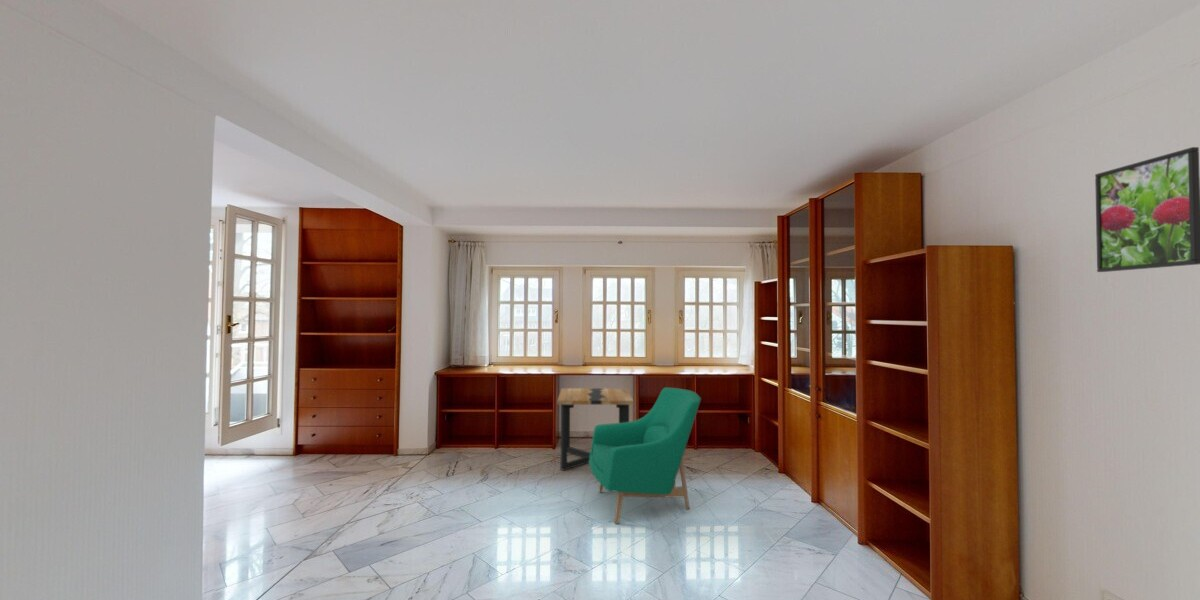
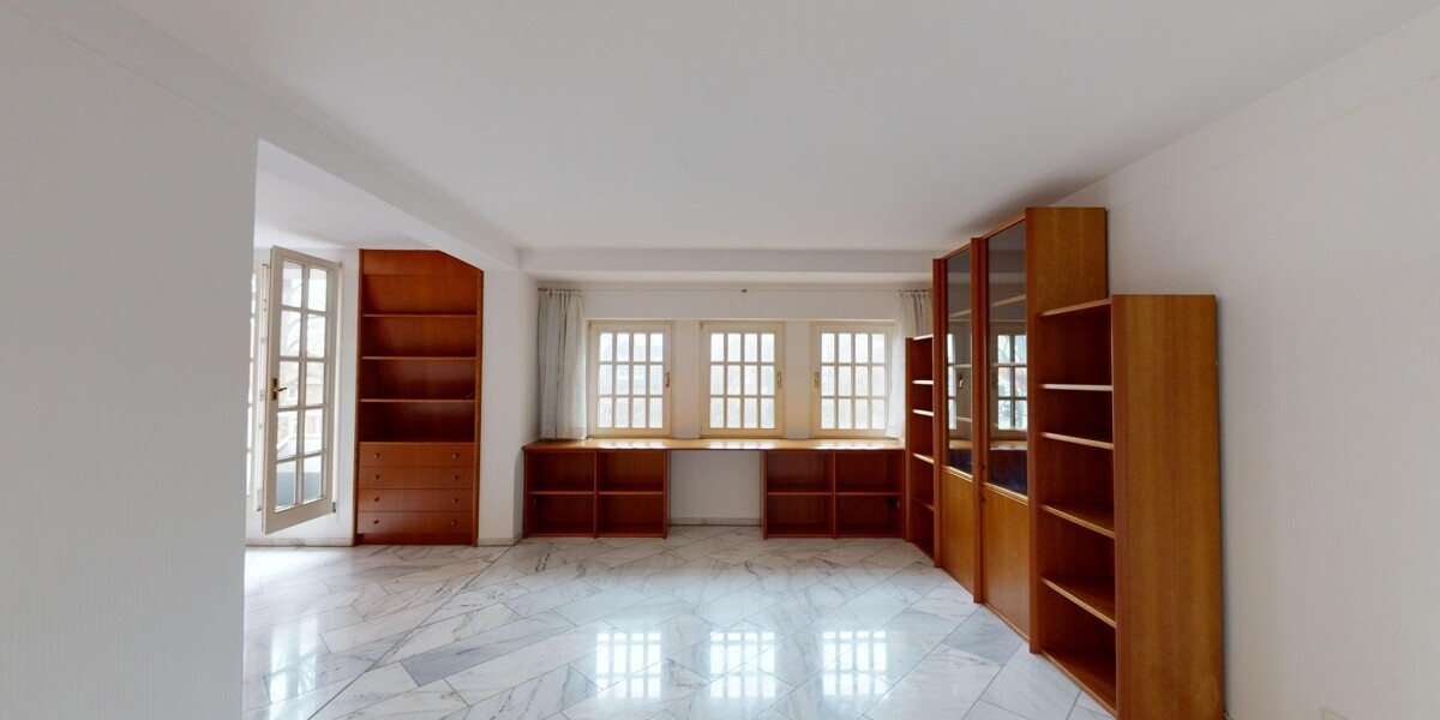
- side table [556,387,634,471]
- armchair [588,387,702,525]
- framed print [1094,146,1200,273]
